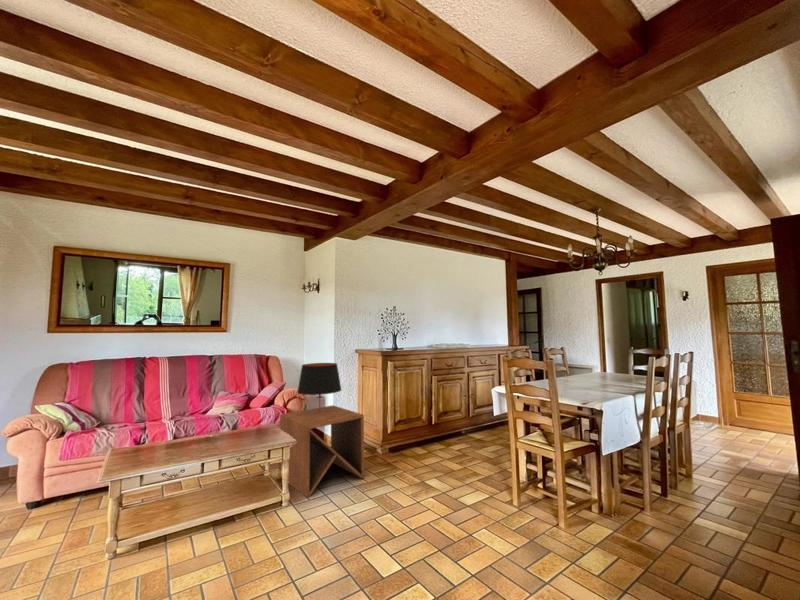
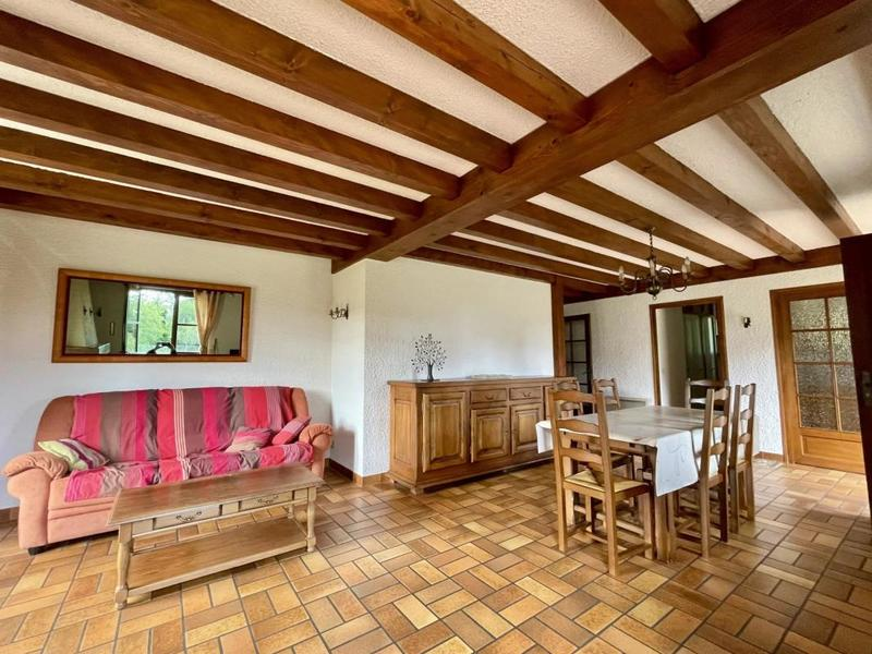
- side table [279,404,365,499]
- table lamp [296,362,343,412]
